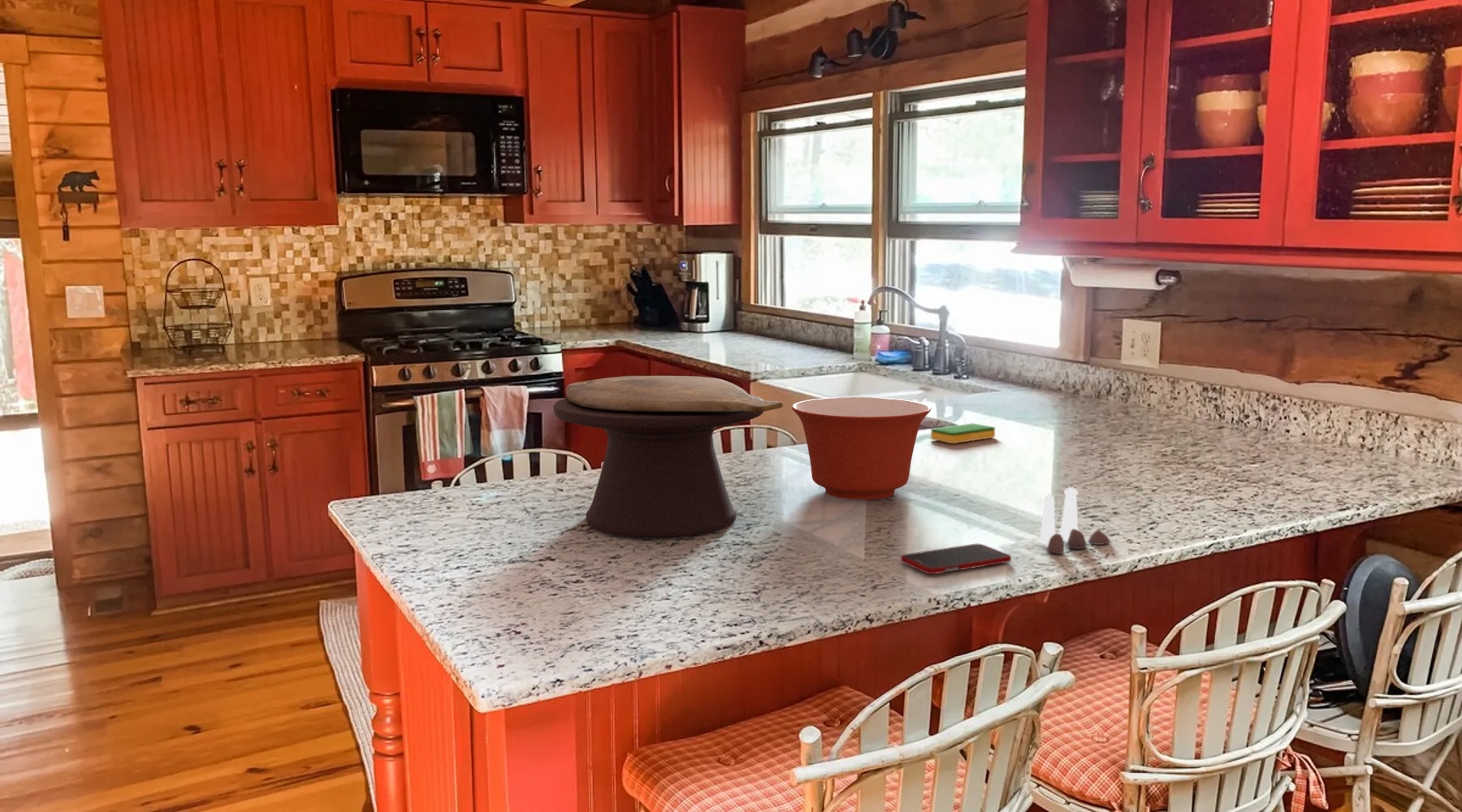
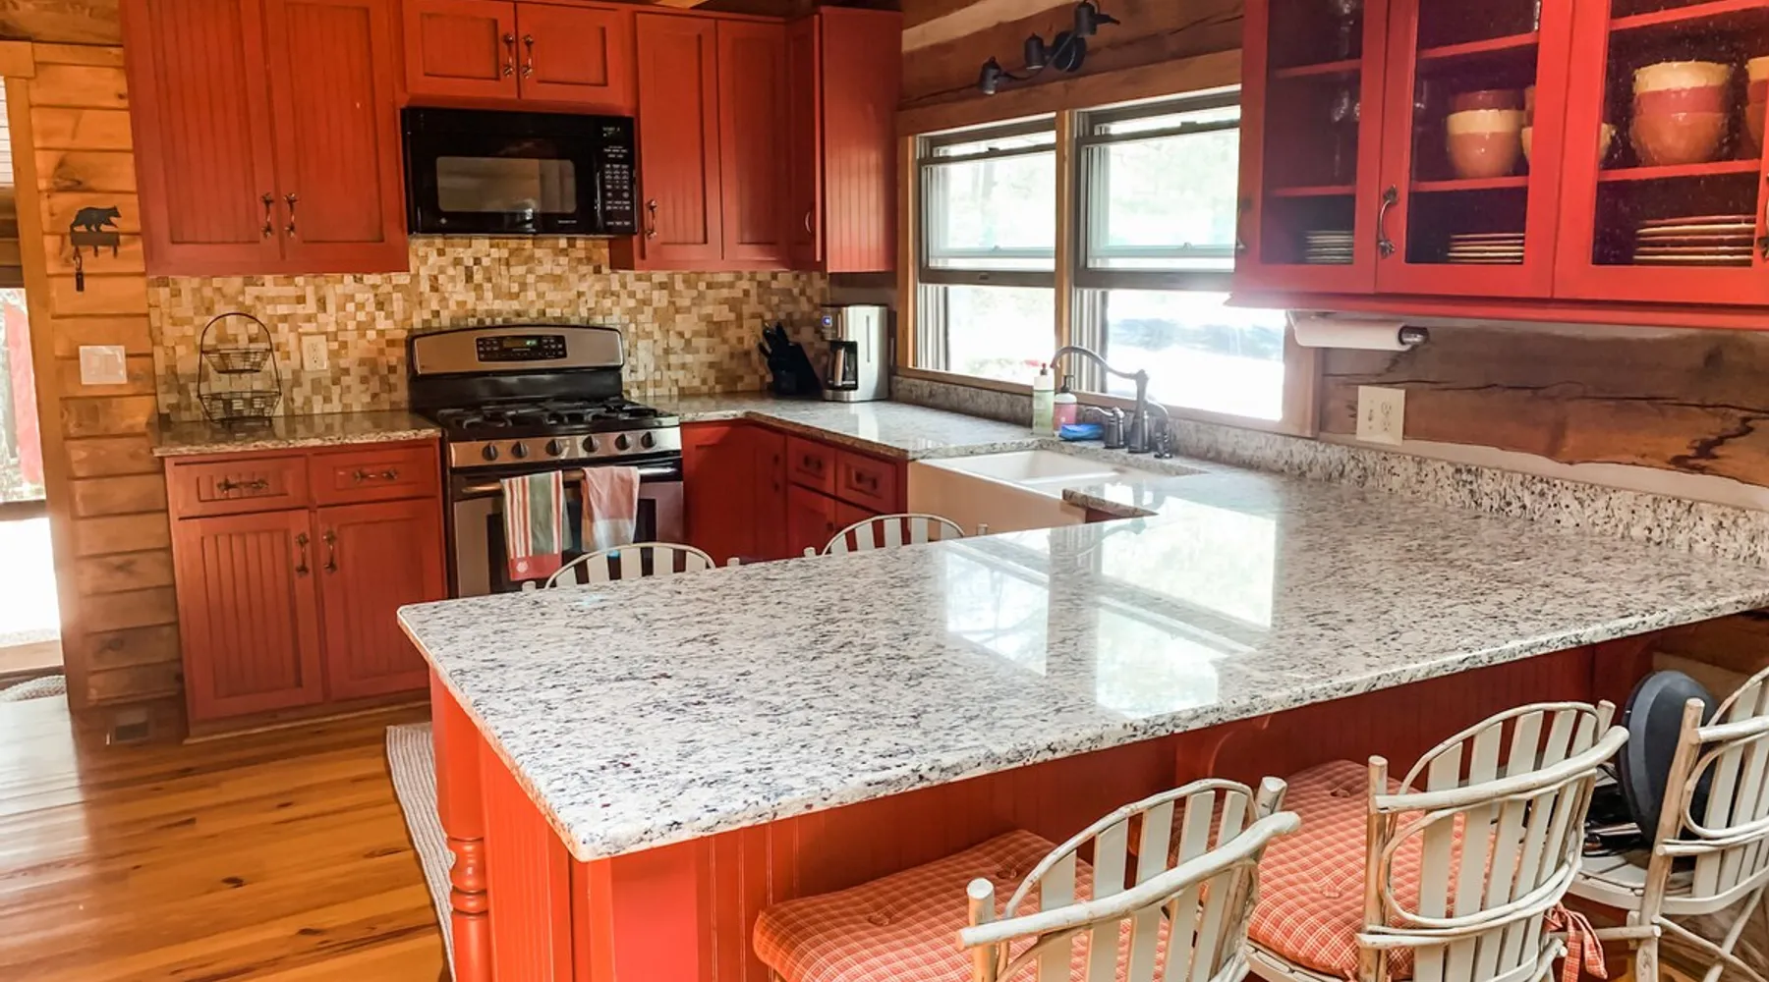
- salt and pepper shaker set [1036,486,1111,555]
- decorative bowl [552,375,784,539]
- mixing bowl [791,396,932,501]
- dish sponge [930,422,996,444]
- cell phone [900,543,1012,575]
